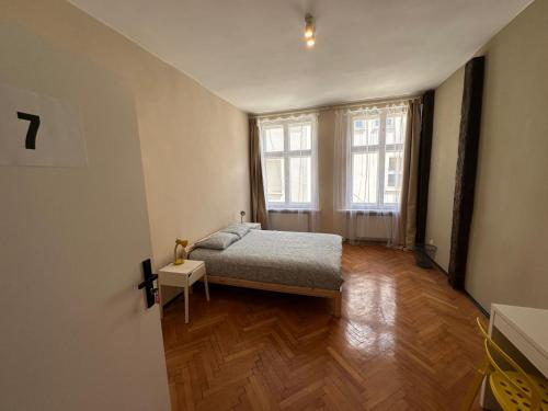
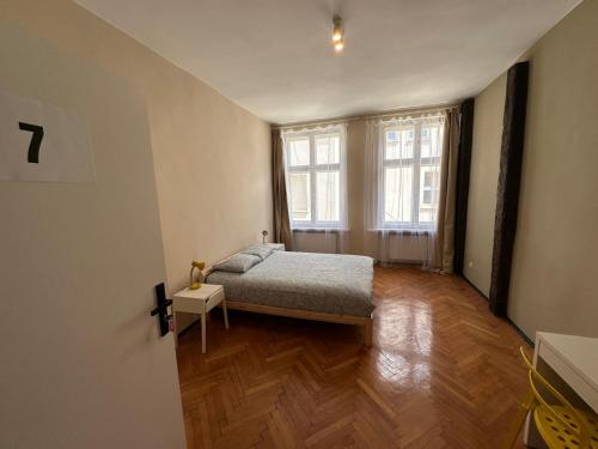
- wastebasket [412,242,438,270]
